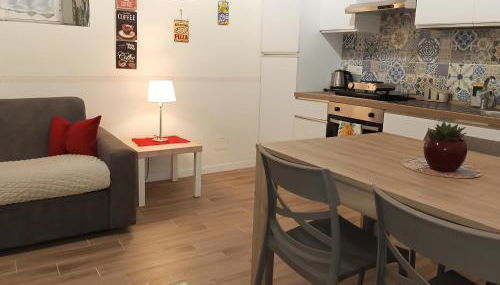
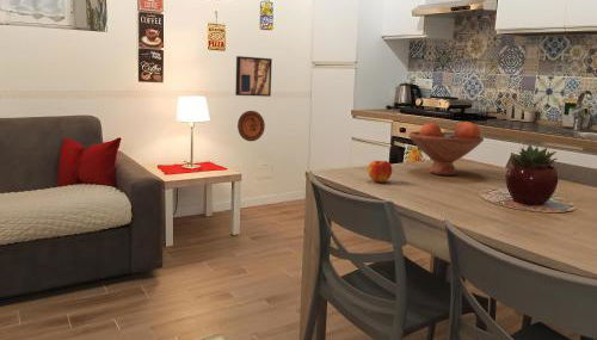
+ wall art [234,55,273,98]
+ apple [367,160,393,184]
+ decorative plate [236,110,266,142]
+ fruit bowl [407,120,485,177]
